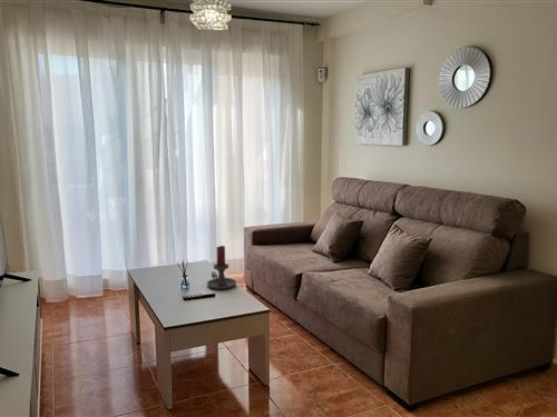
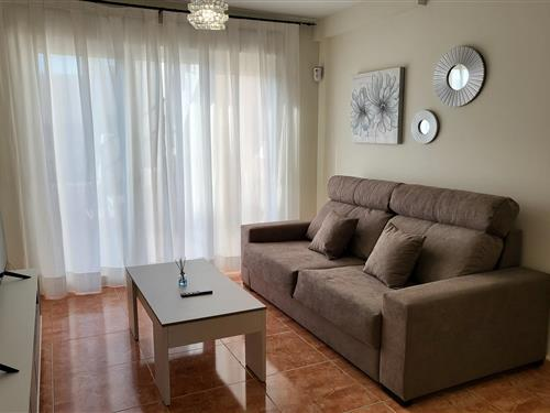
- candle holder [206,245,237,290]
